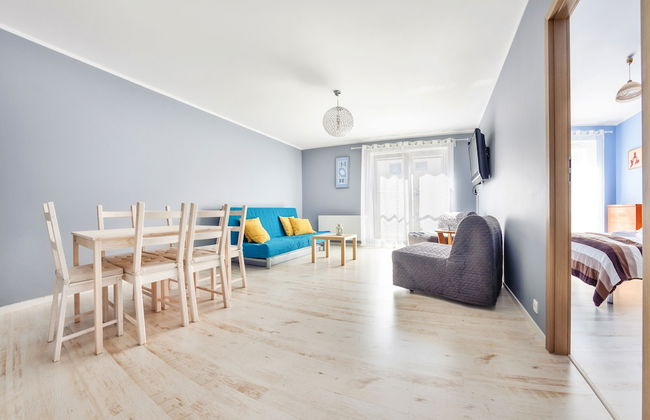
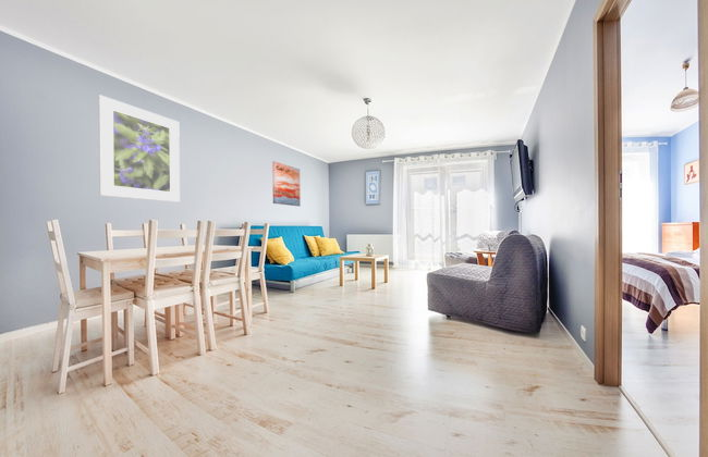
+ wall art [271,160,302,207]
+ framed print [97,94,181,203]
